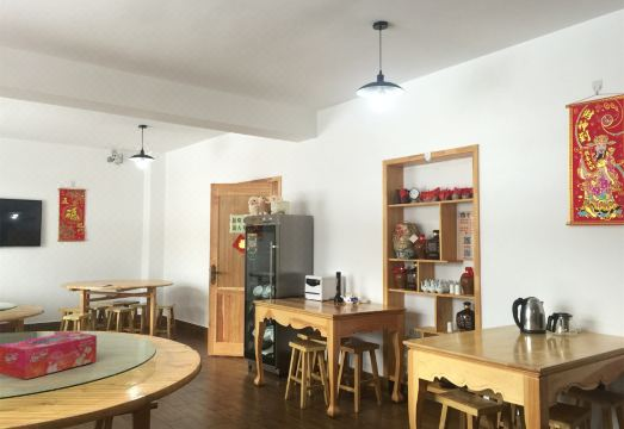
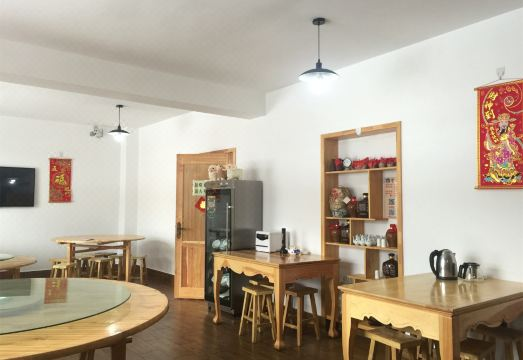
- tissue box [0,331,98,380]
